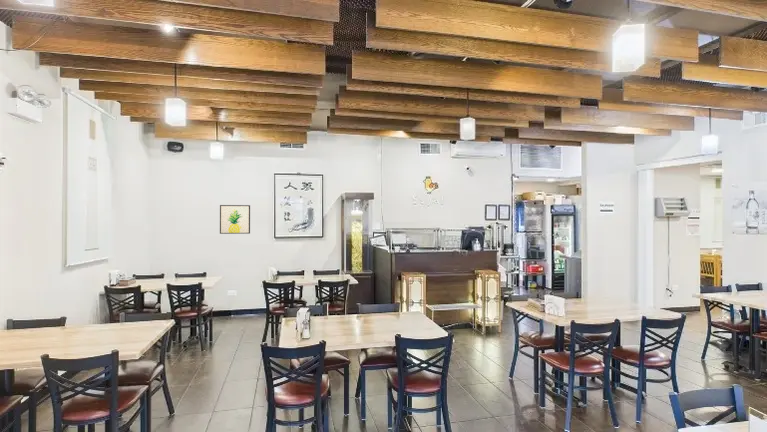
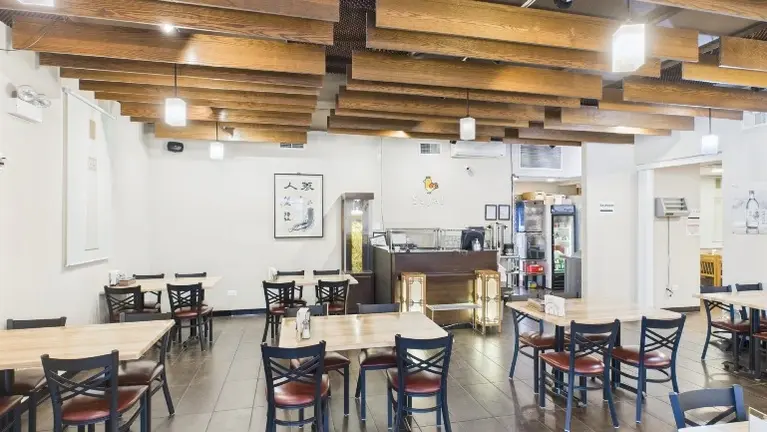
- wall art [219,204,251,235]
